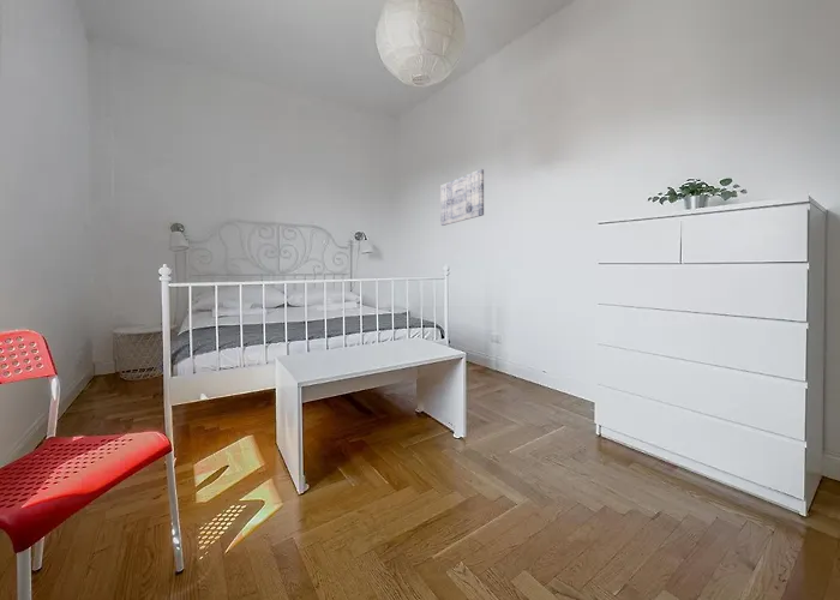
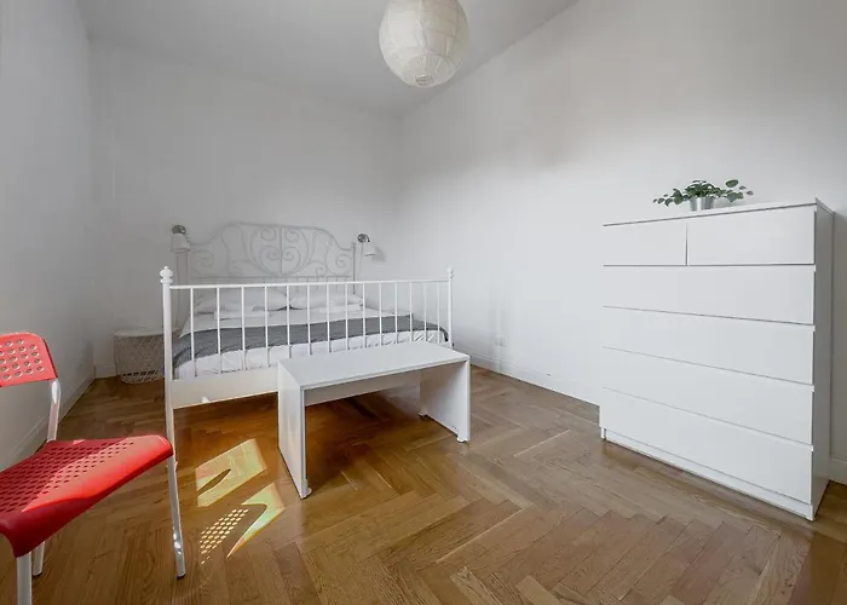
- wall art [439,168,485,227]
